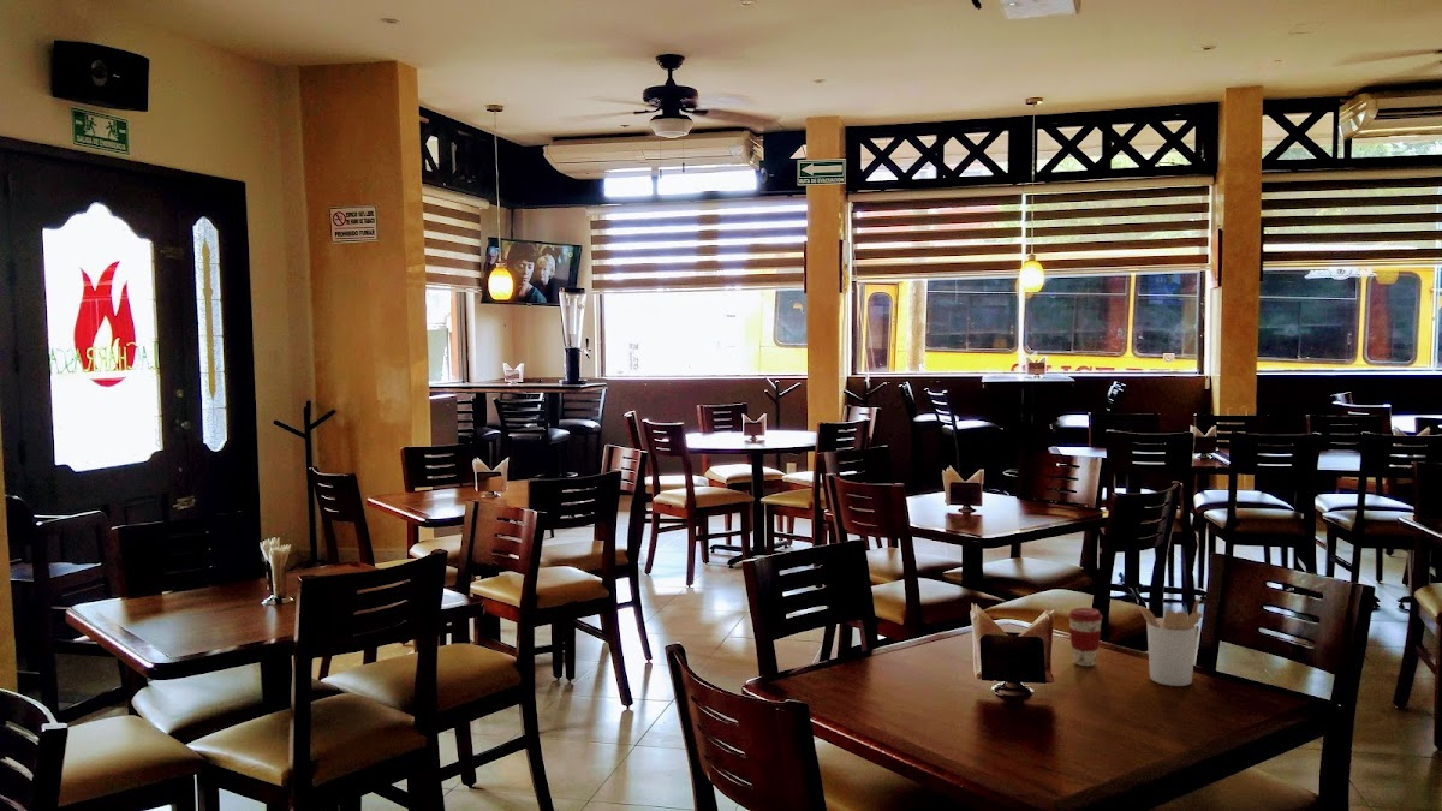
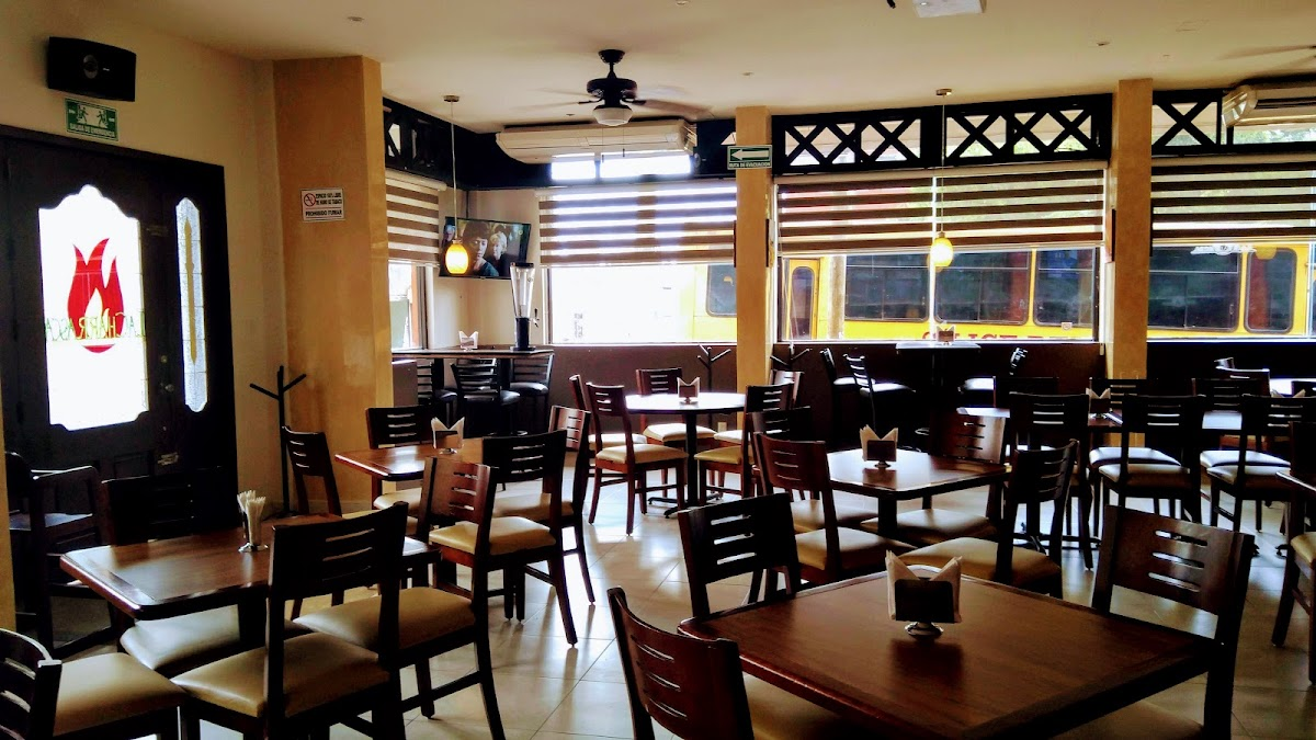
- utensil holder [1138,596,1204,687]
- coffee cup [1067,607,1104,667]
